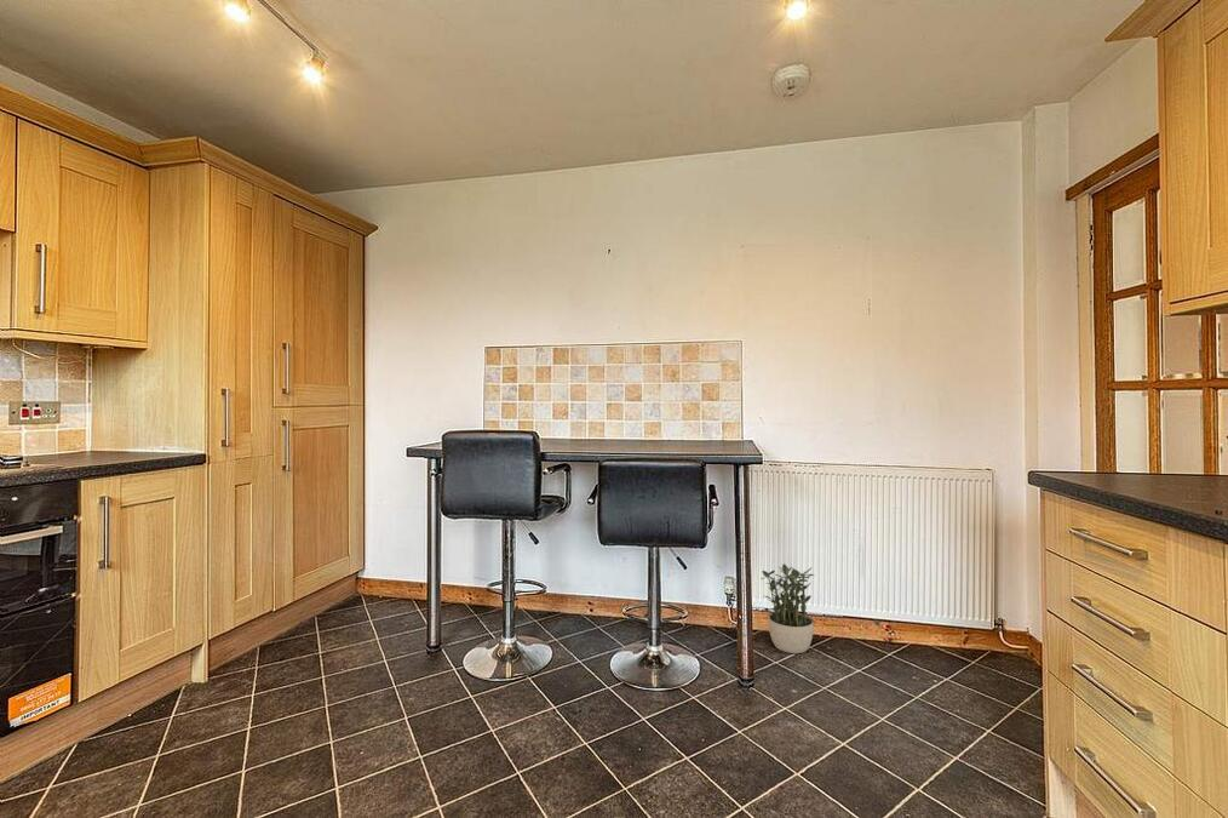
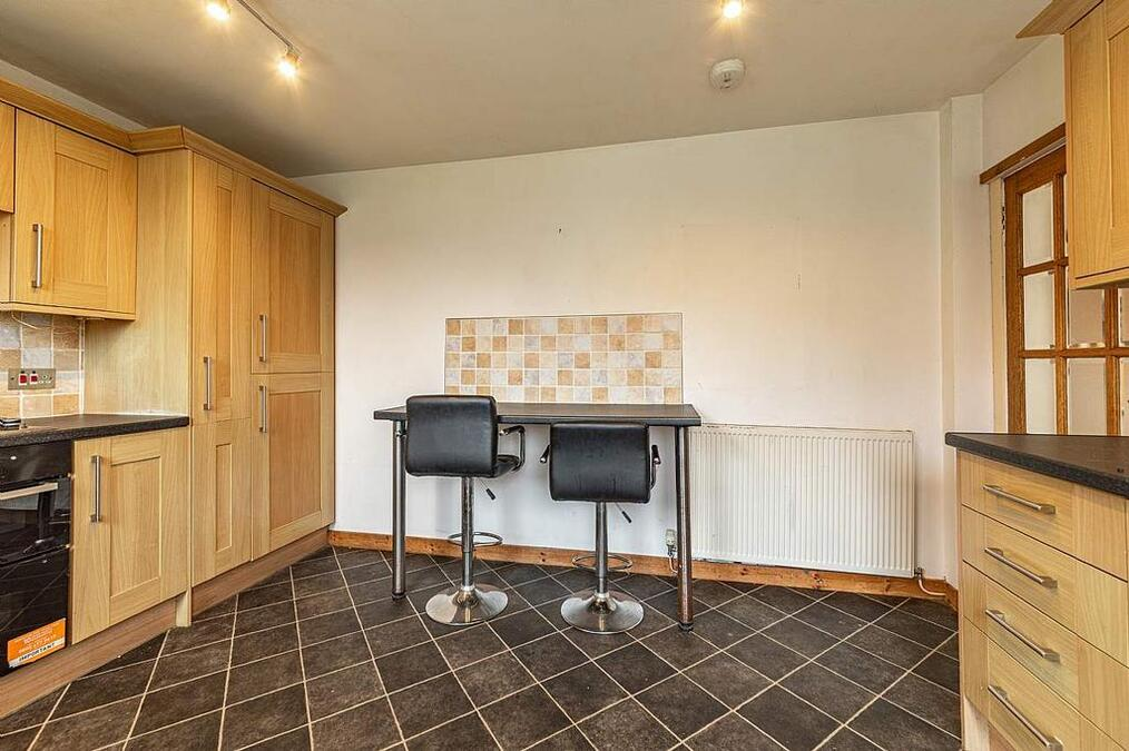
- potted plant [759,562,815,654]
